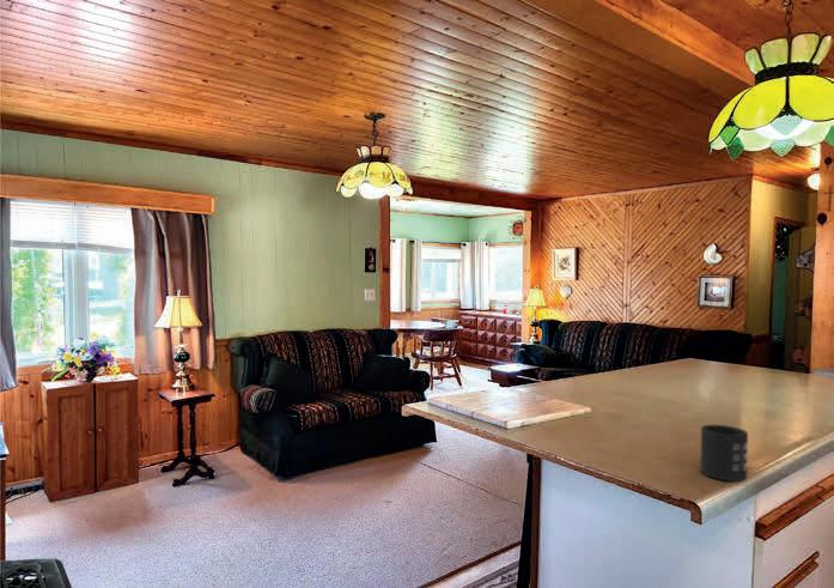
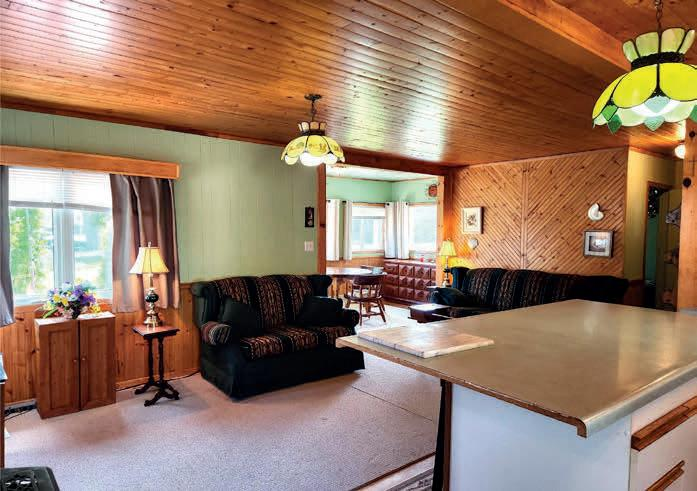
- mug [699,424,749,483]
